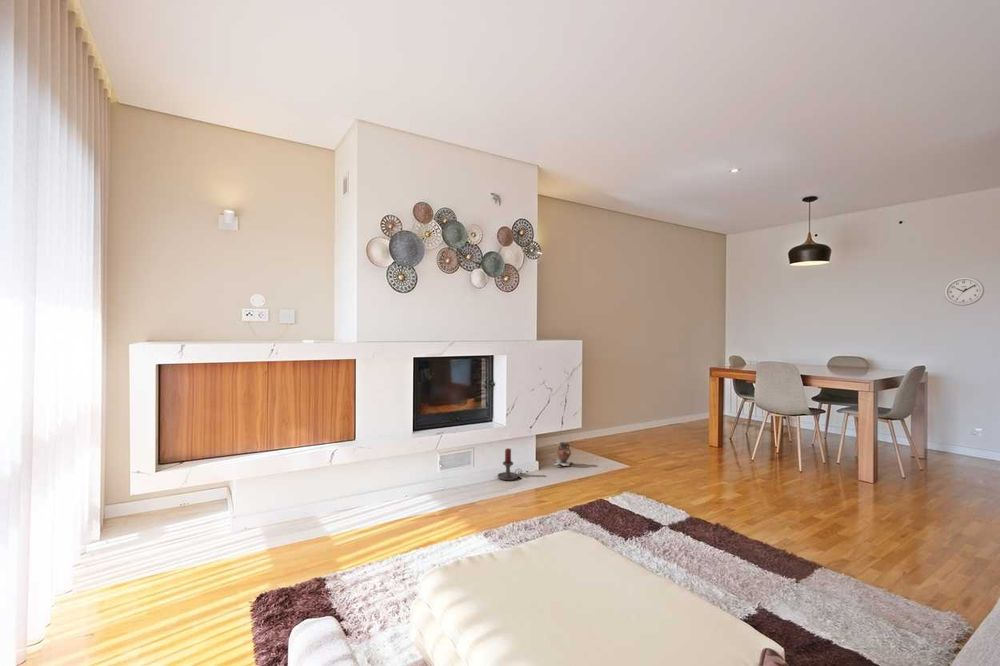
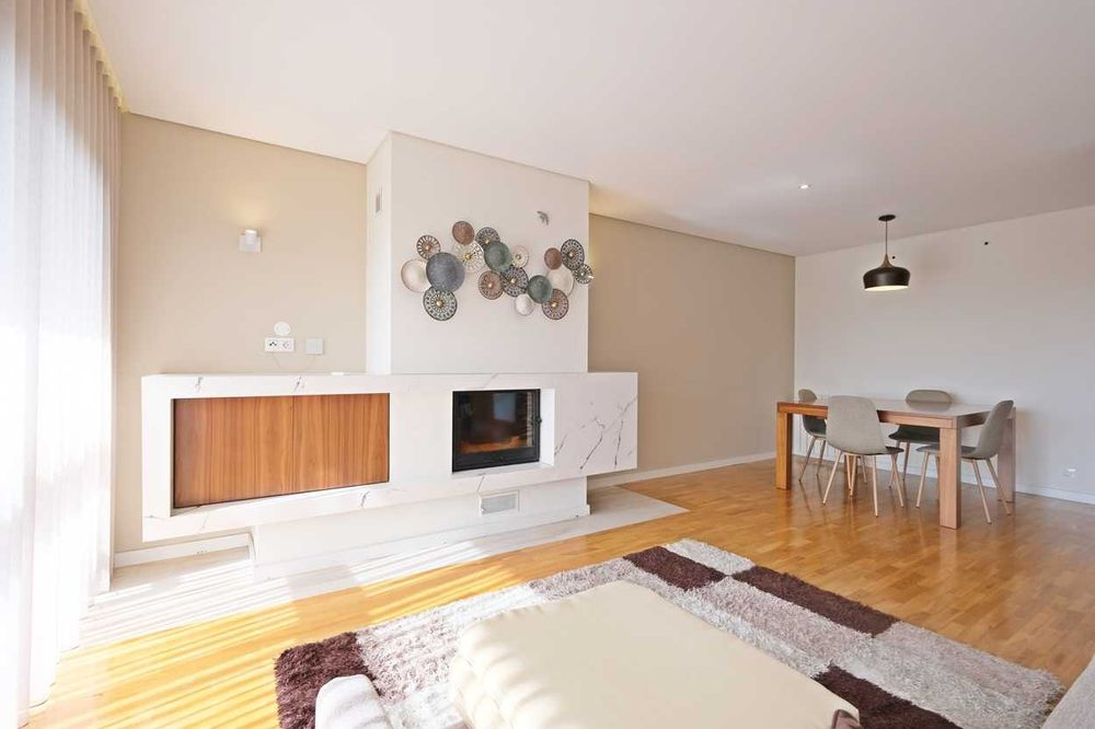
- candle holder [496,447,523,481]
- wall clock [943,276,985,307]
- vase [551,441,573,467]
